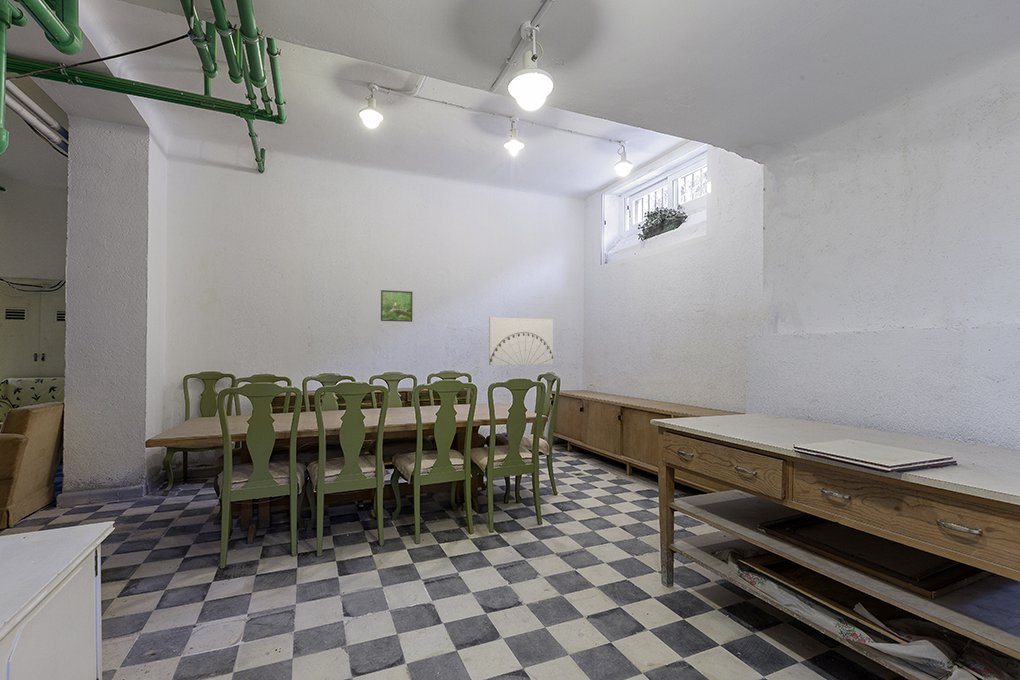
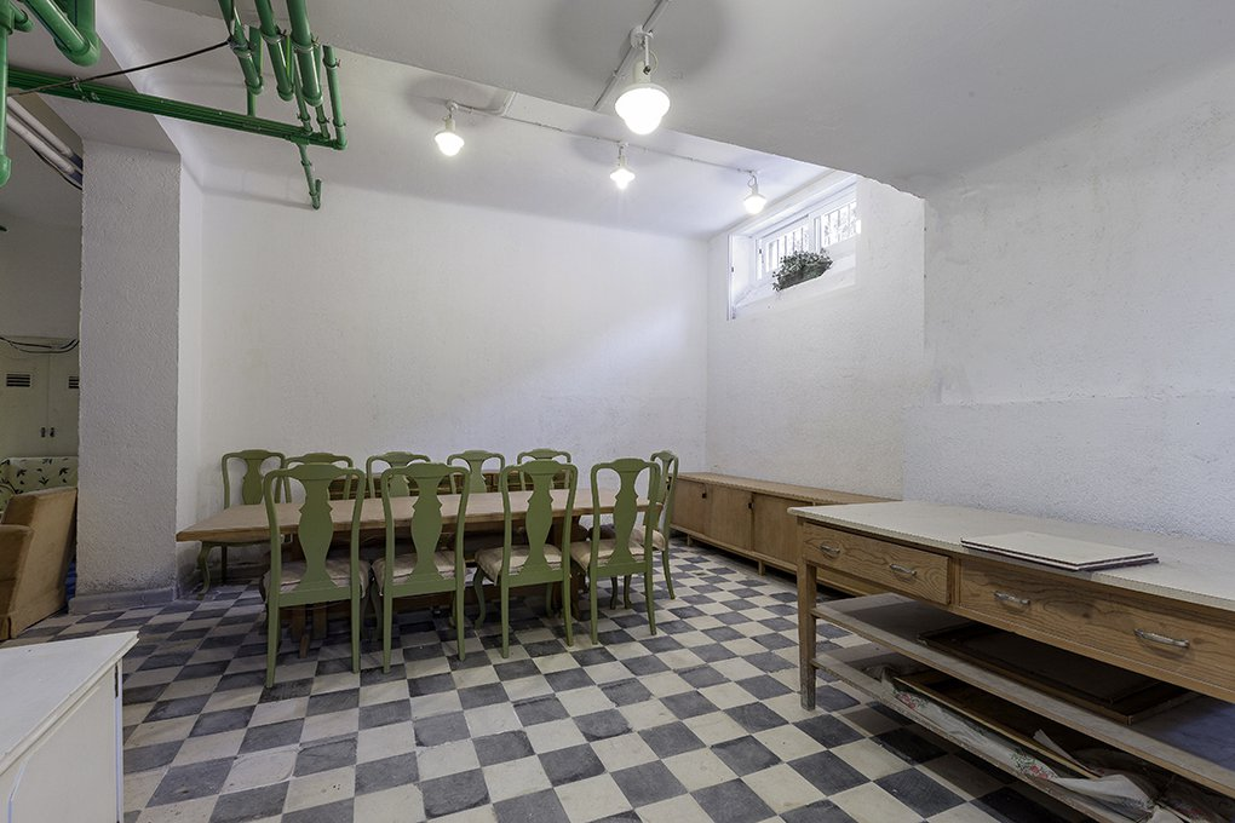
- wall art [488,316,554,366]
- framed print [380,289,413,323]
